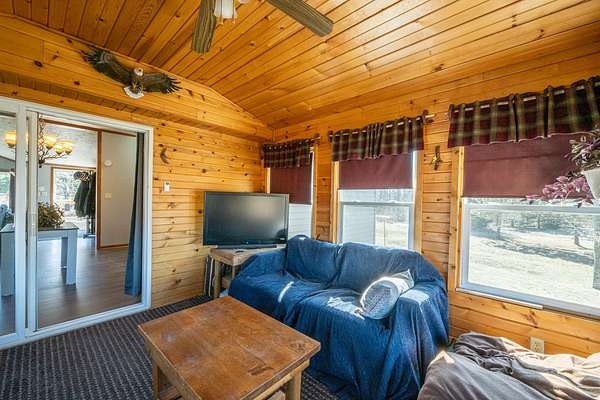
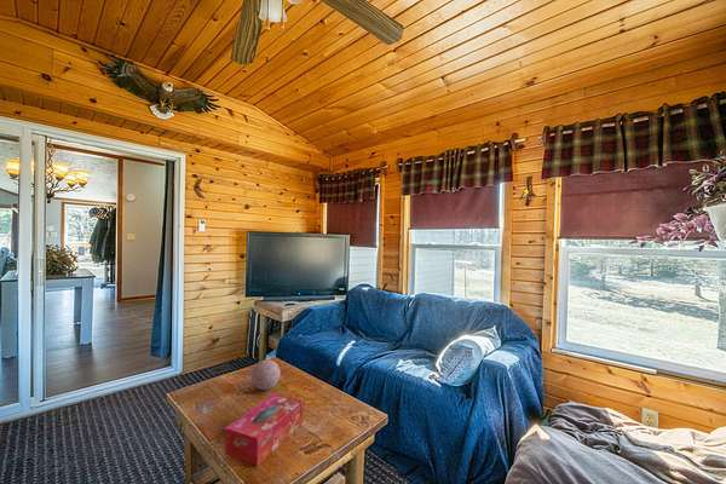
+ tissue box [224,393,304,467]
+ decorative orb [250,358,282,391]
